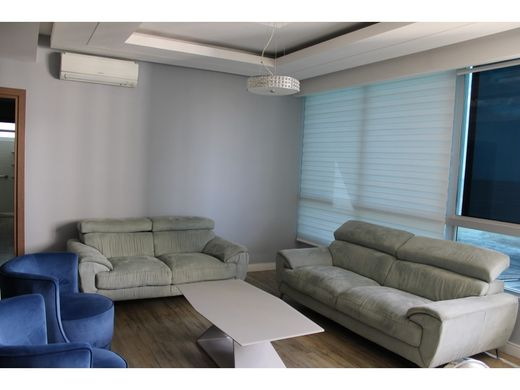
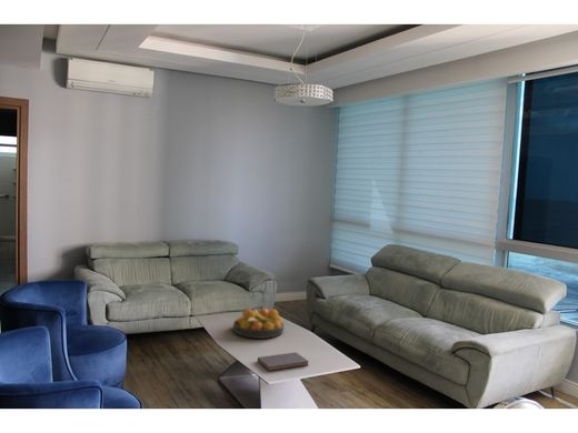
+ book [257,351,310,372]
+ fruit bowl [232,308,285,340]
